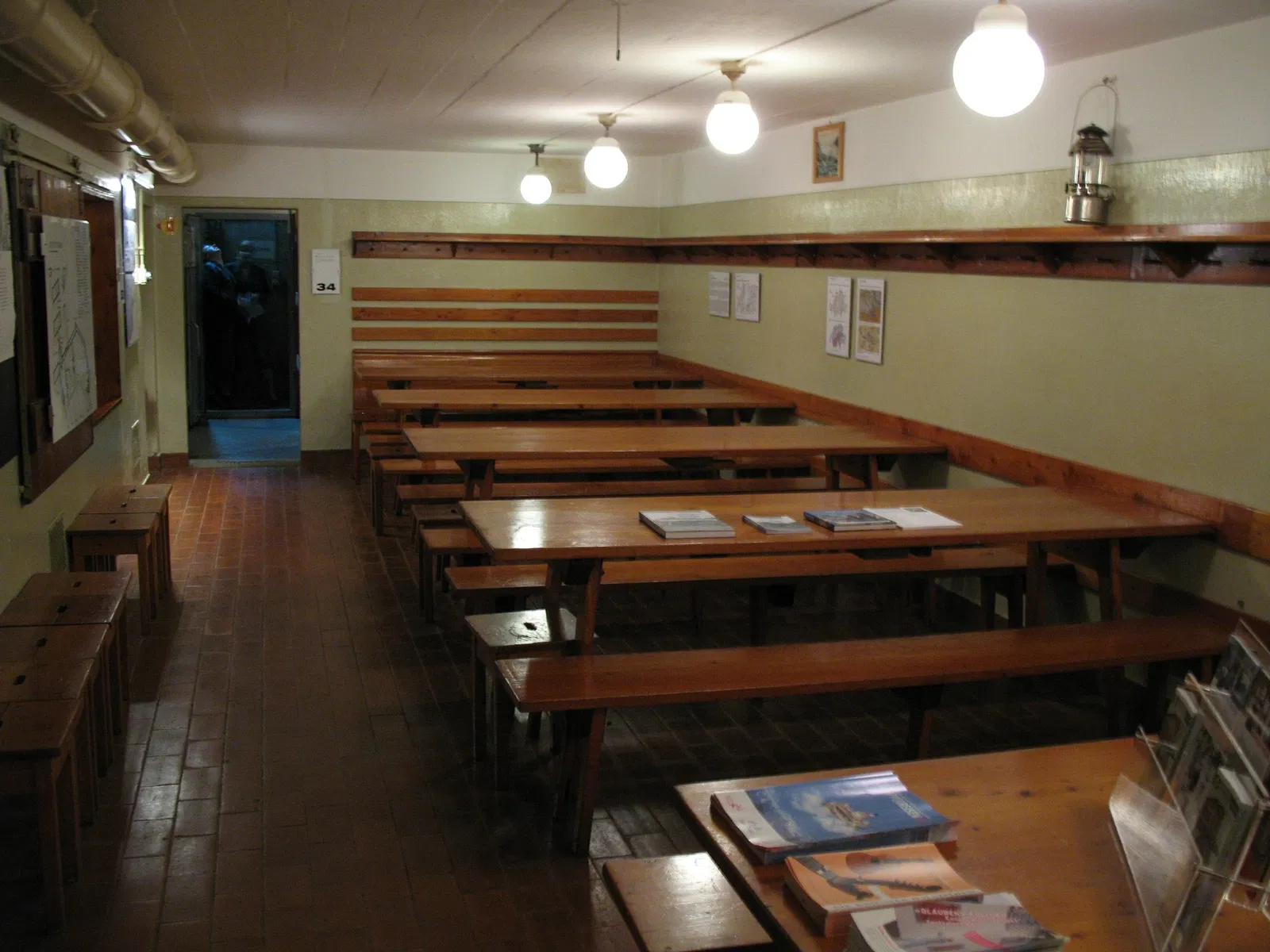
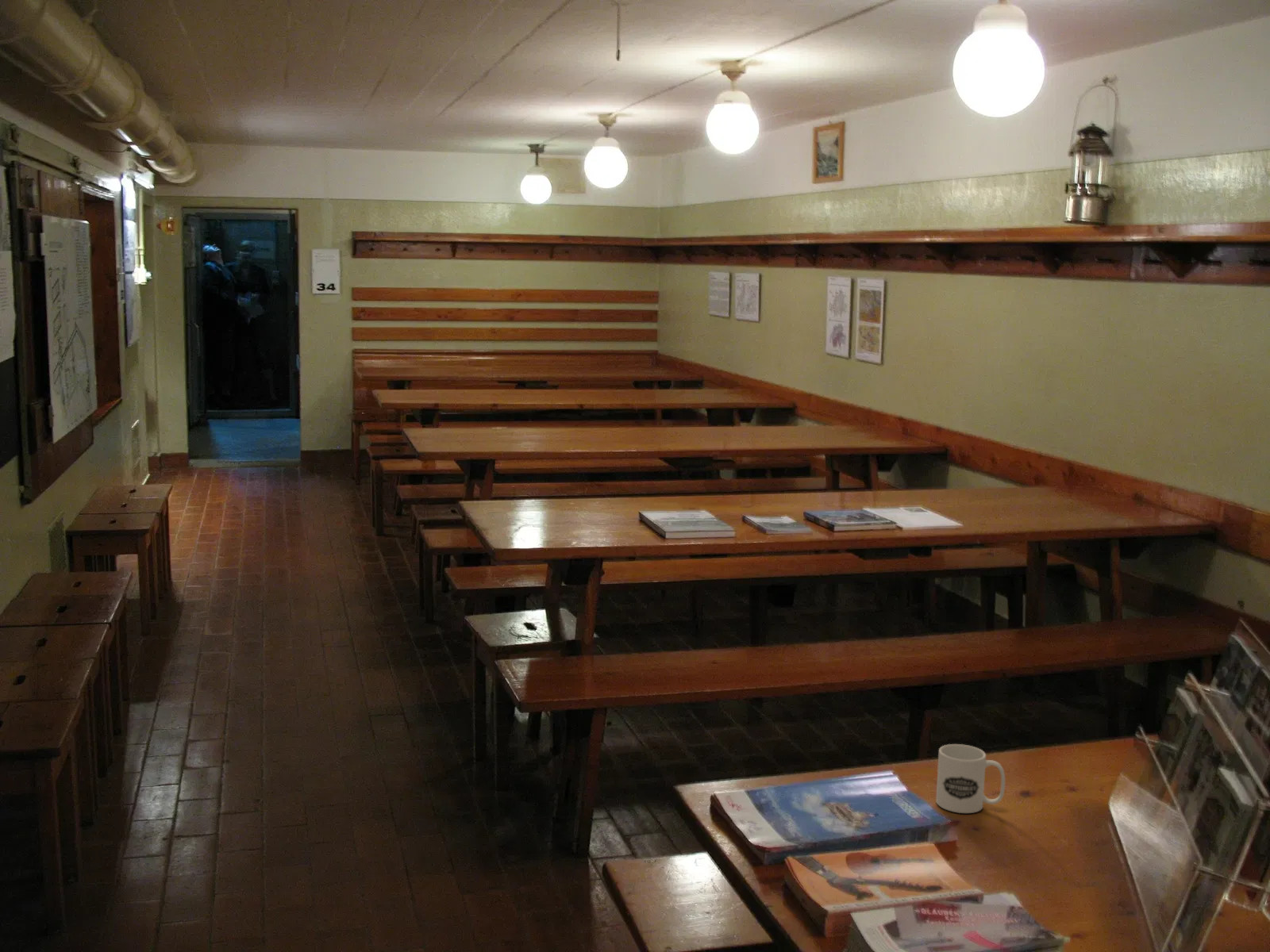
+ mug [935,743,1006,814]
